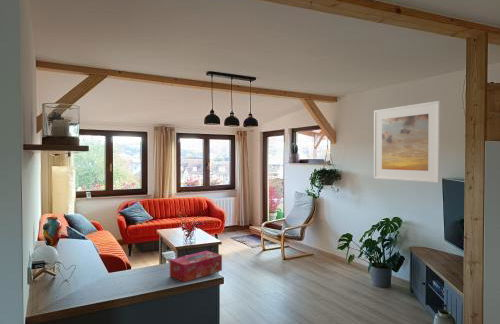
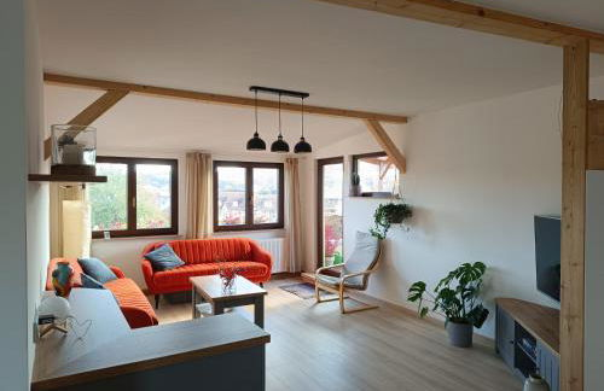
- tissue box [169,250,223,283]
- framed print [373,100,441,184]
